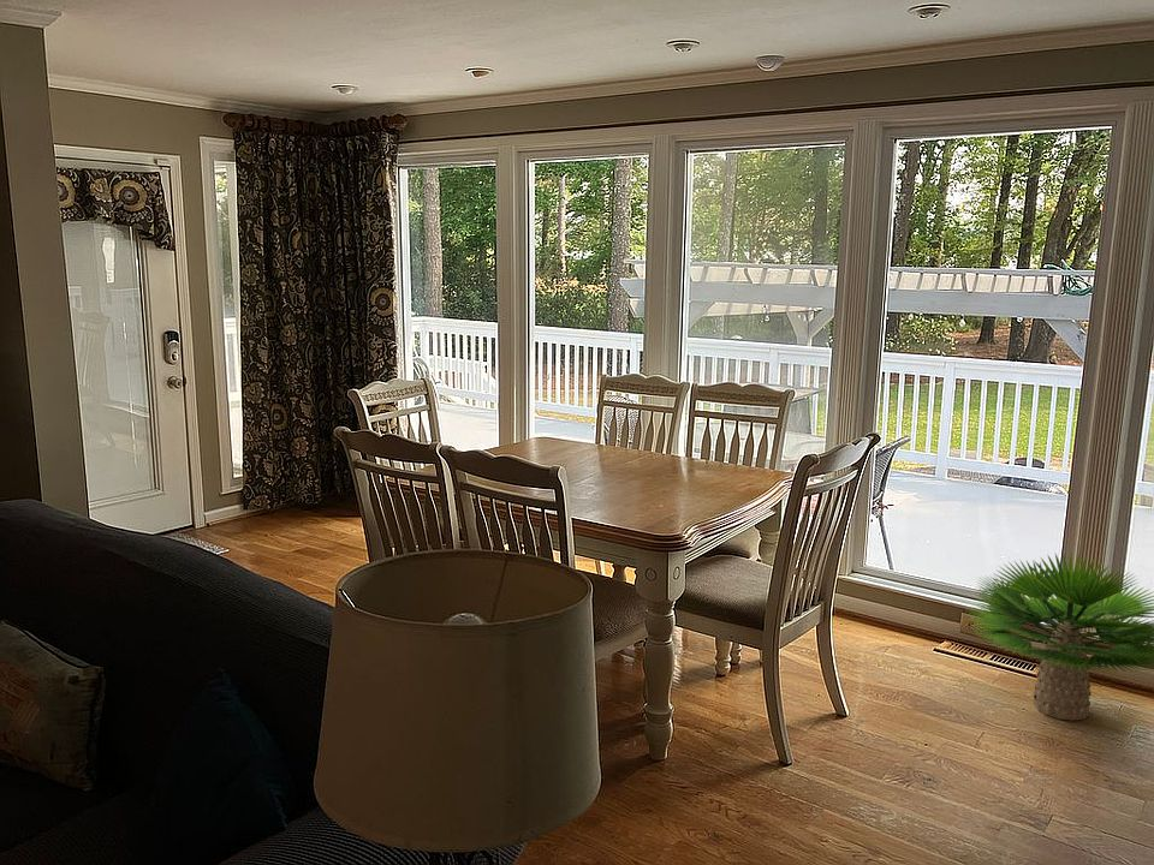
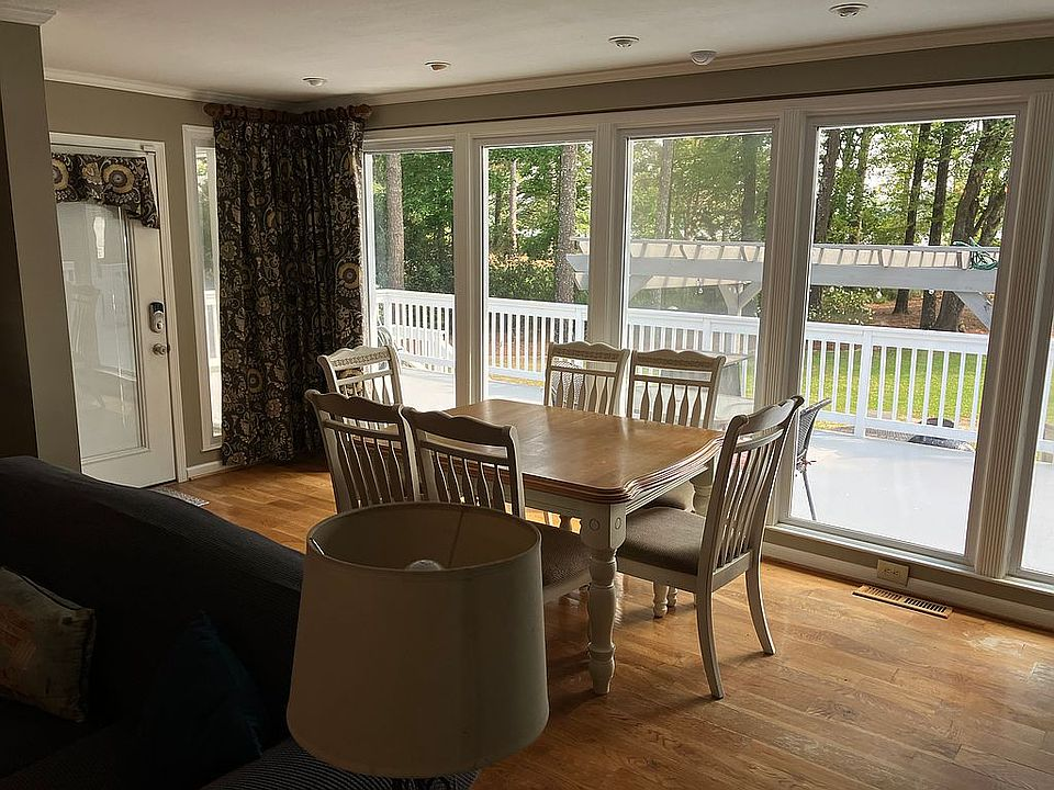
- potted plant [965,551,1154,721]
